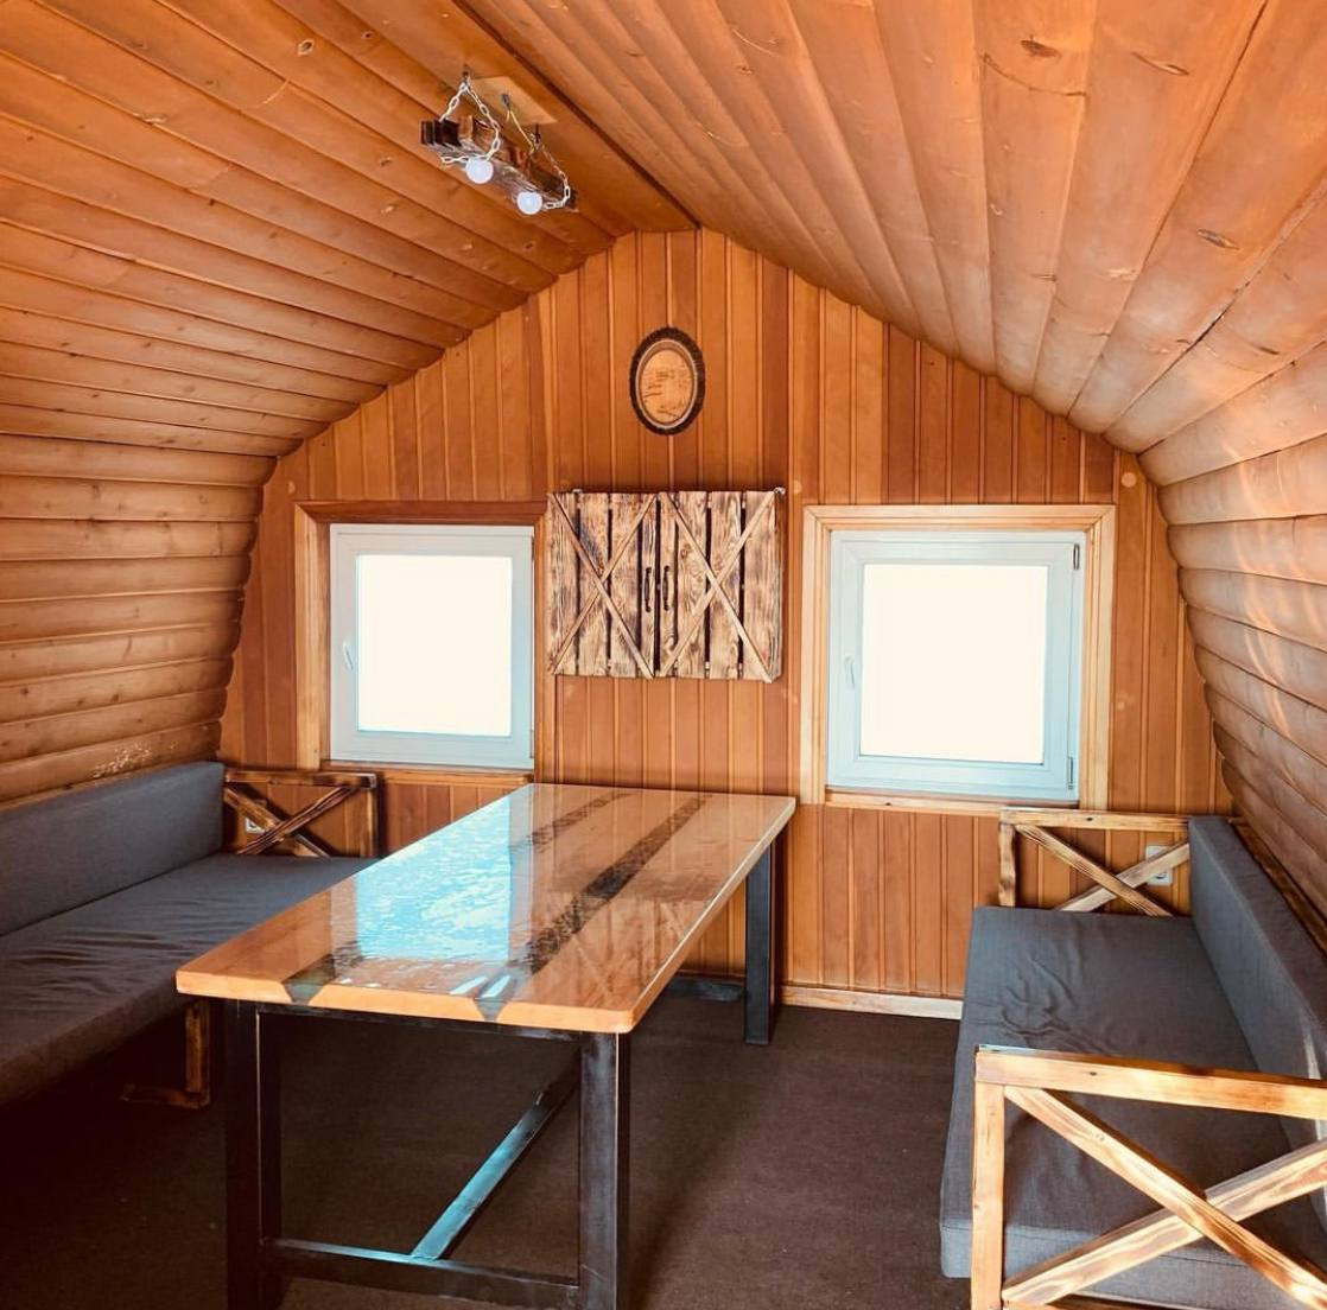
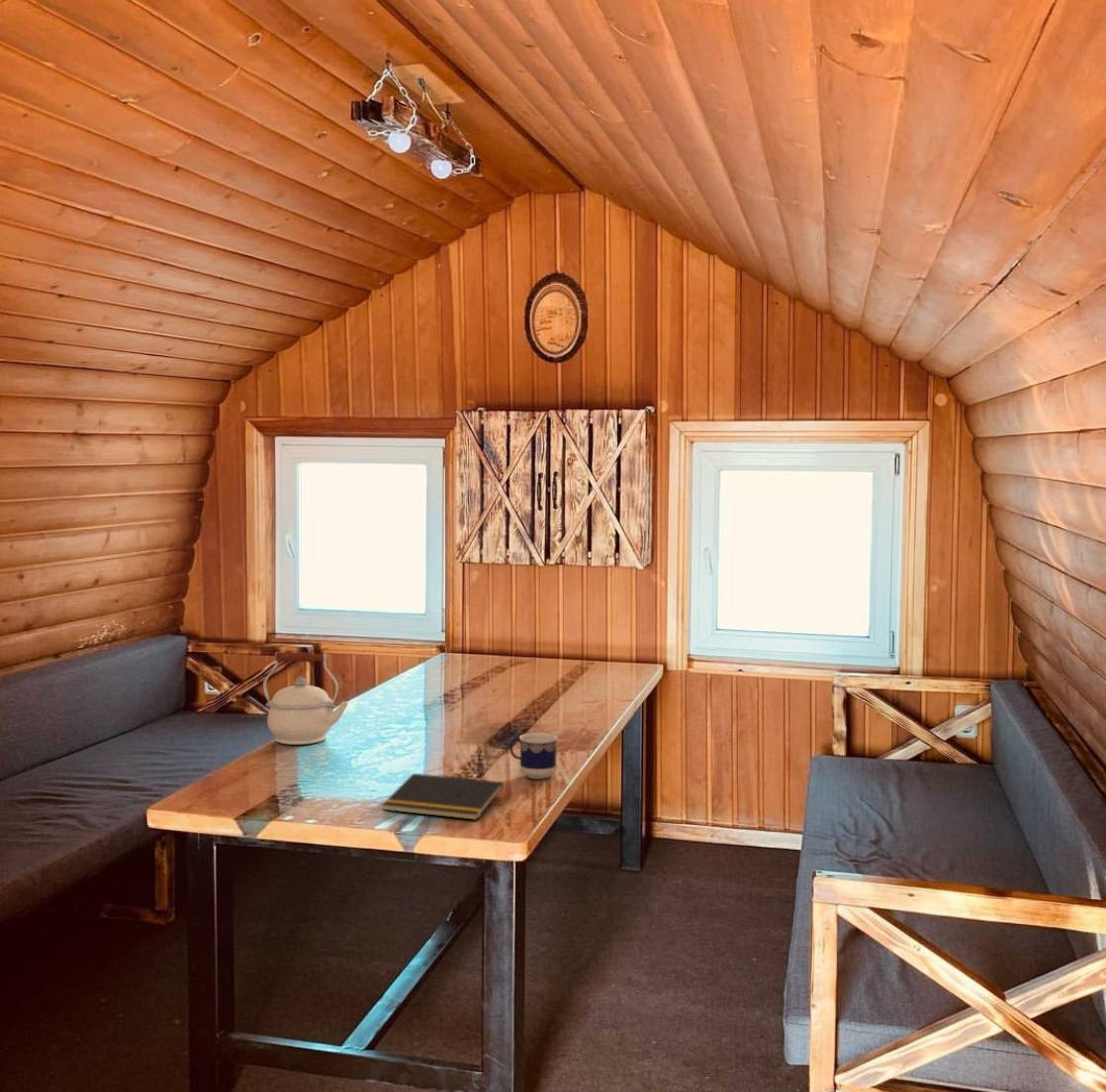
+ notepad [381,773,505,821]
+ kettle [262,651,349,746]
+ cup [508,732,559,779]
